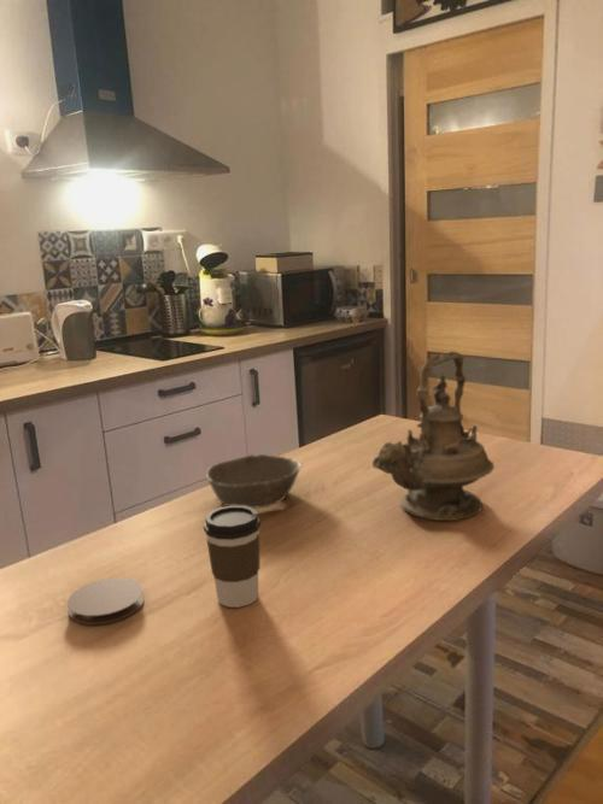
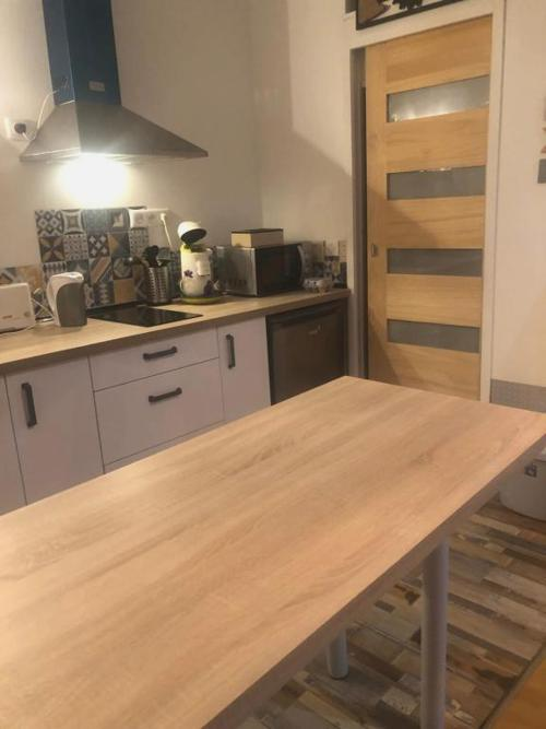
- bowl [205,453,303,509]
- coaster [66,576,145,626]
- teapot [371,350,496,522]
- coffee cup [203,505,262,609]
